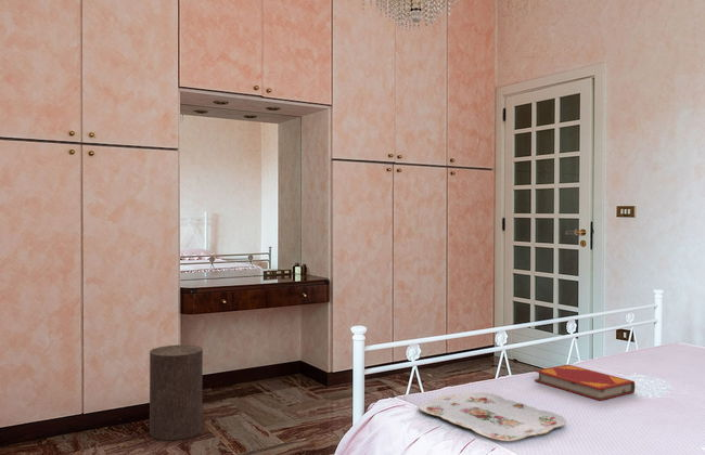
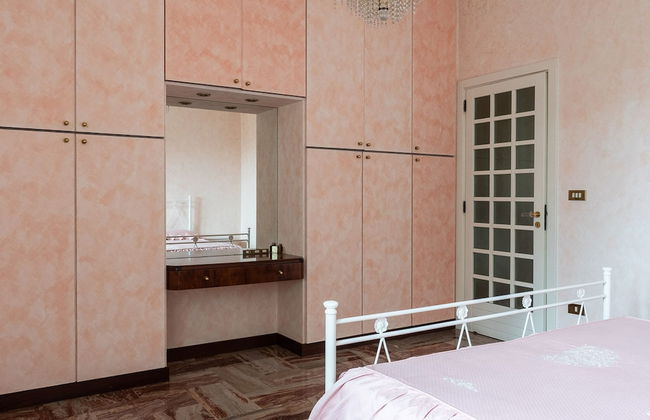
- stool [149,343,204,441]
- serving tray [418,391,567,442]
- hardback book [534,364,637,402]
